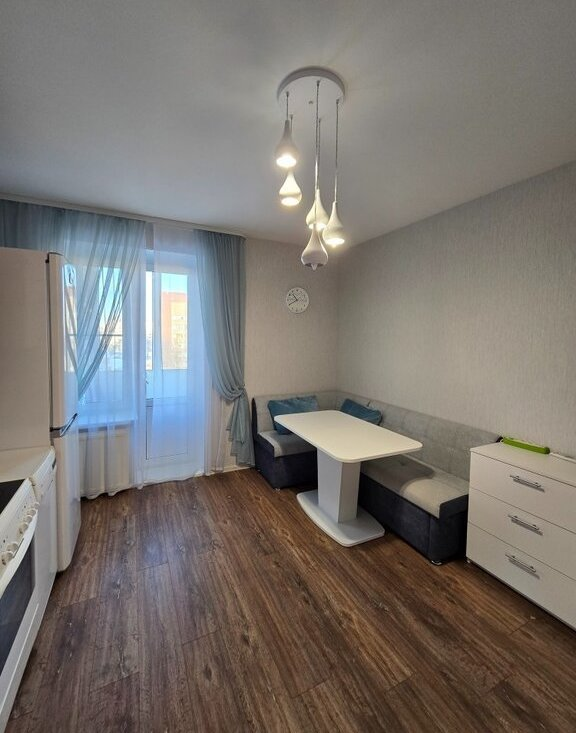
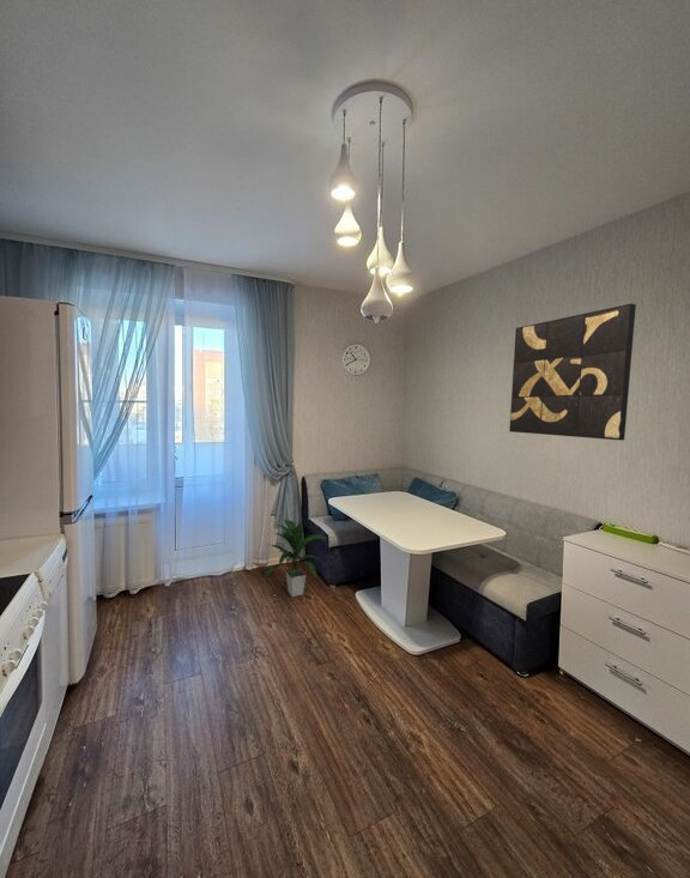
+ indoor plant [261,517,326,598]
+ wall art [508,302,637,441]
